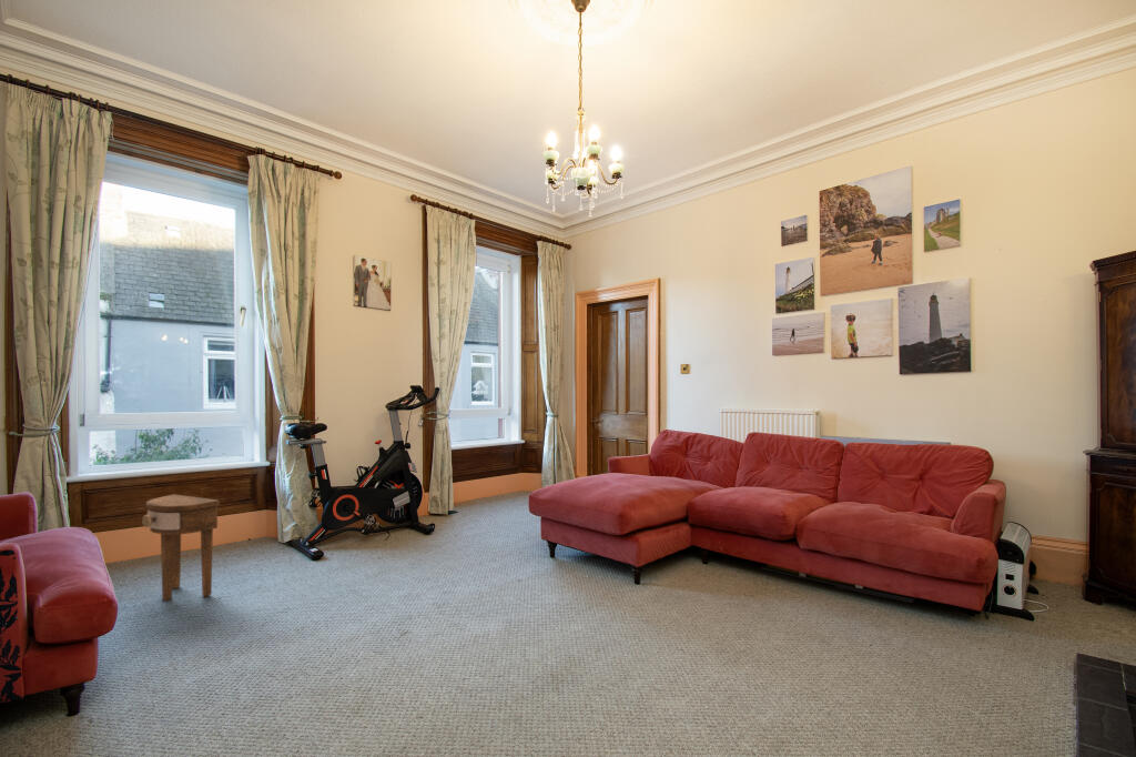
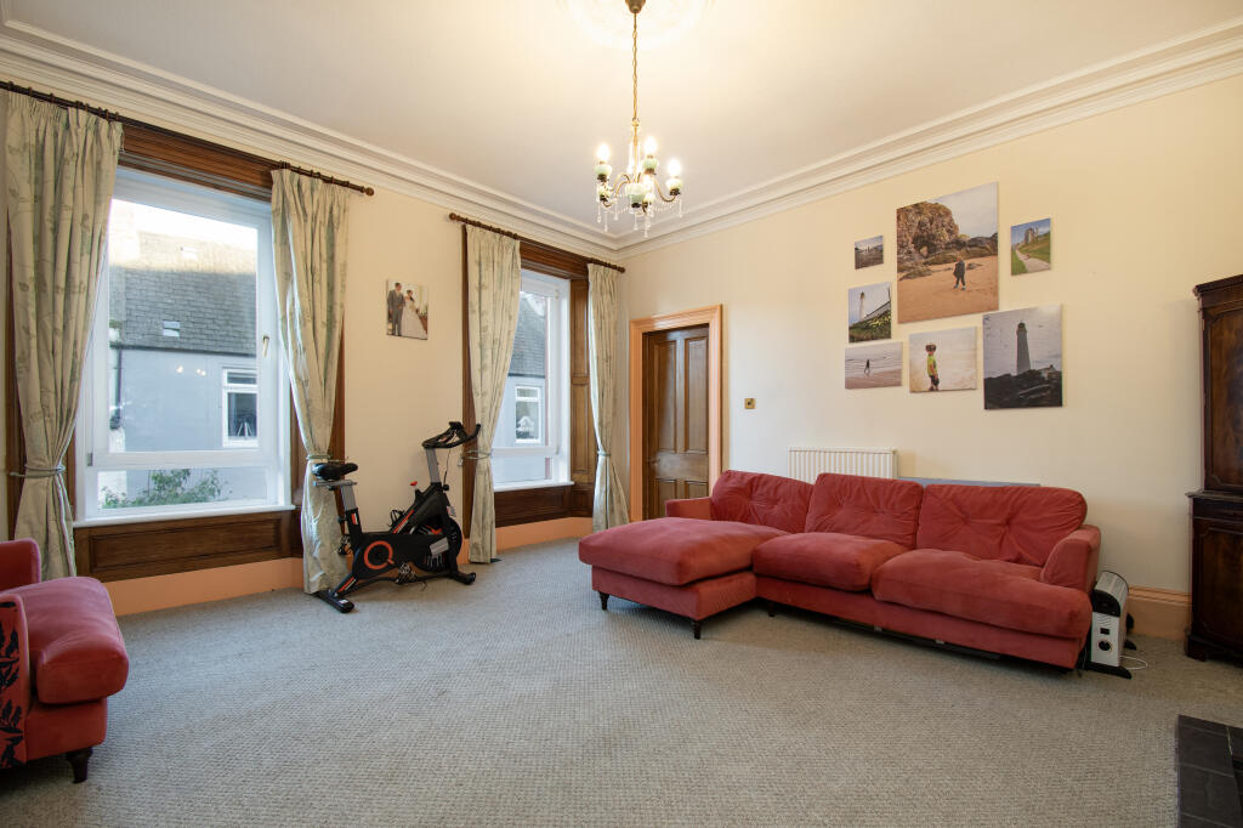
- side table [141,494,221,602]
